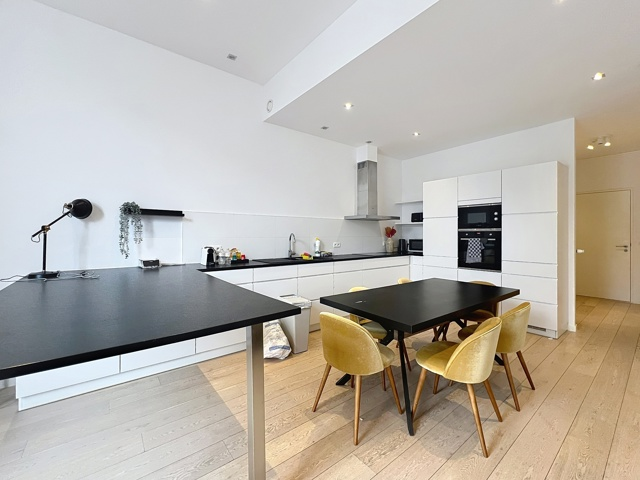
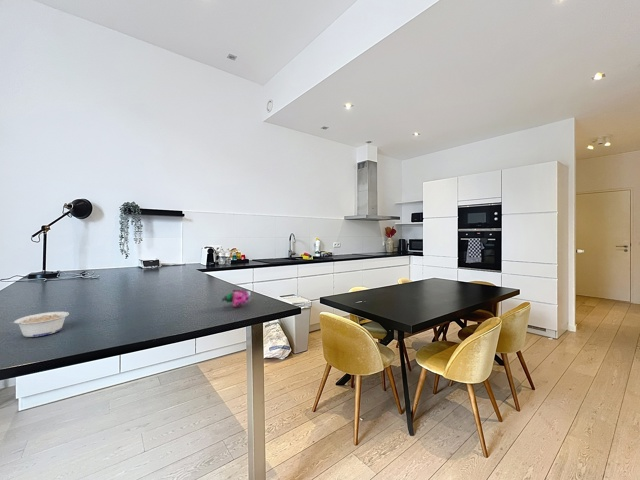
+ legume [7,311,70,338]
+ flower [221,288,252,308]
